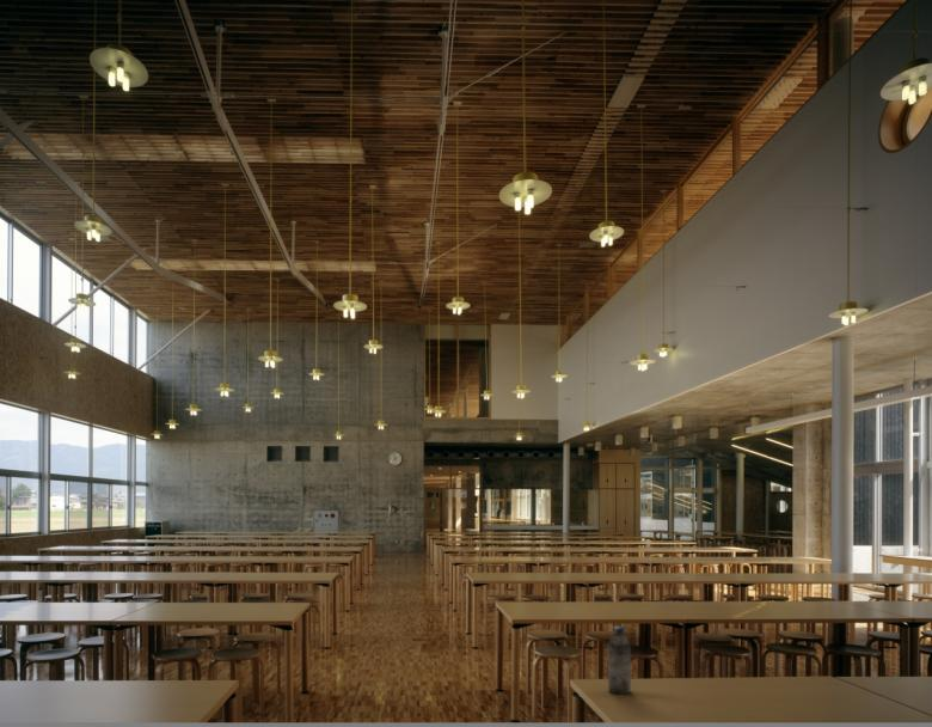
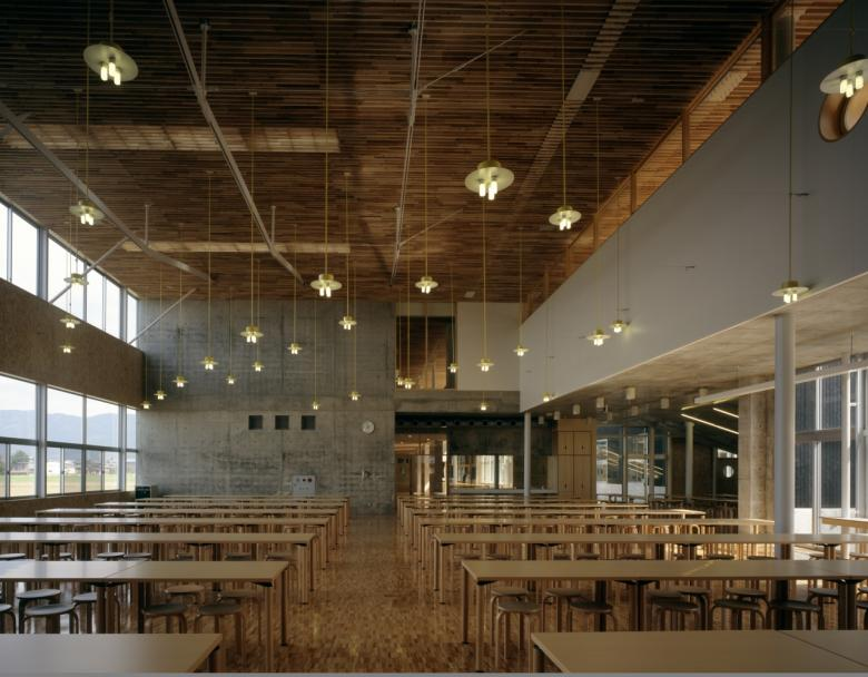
- water bottle [607,625,632,696]
